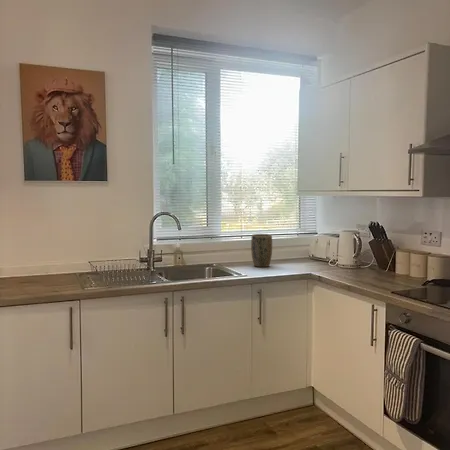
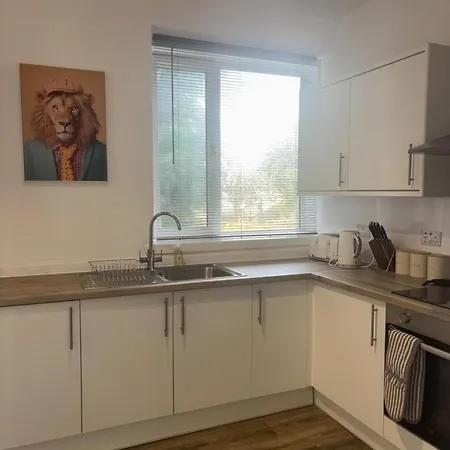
- plant pot [250,233,273,268]
